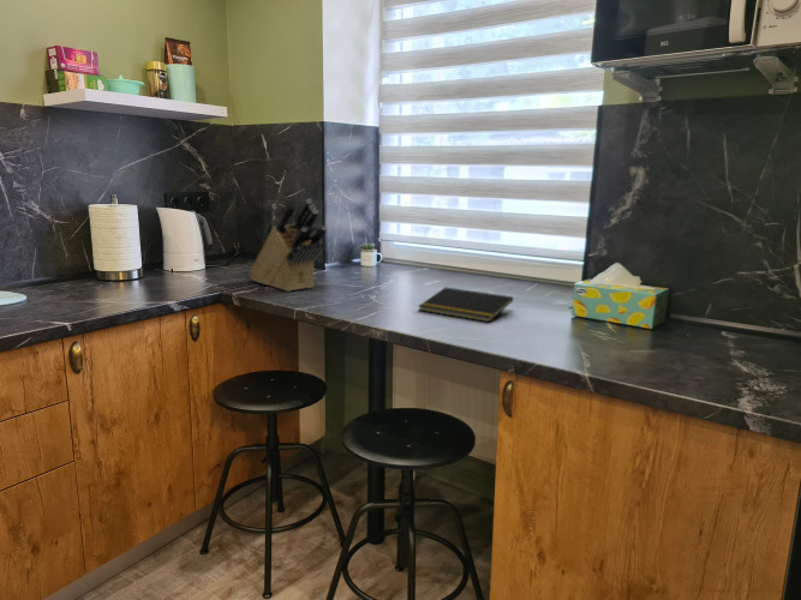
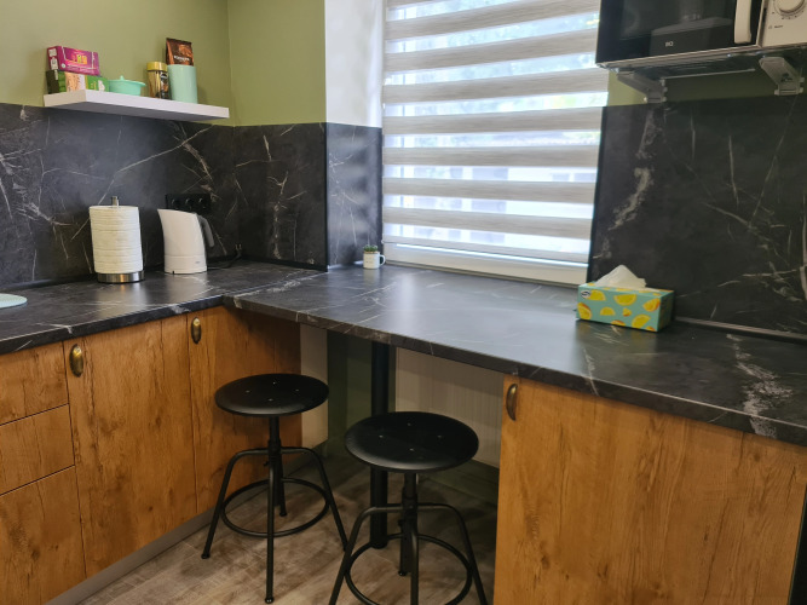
- notepad [418,287,514,323]
- knife block [249,198,328,293]
